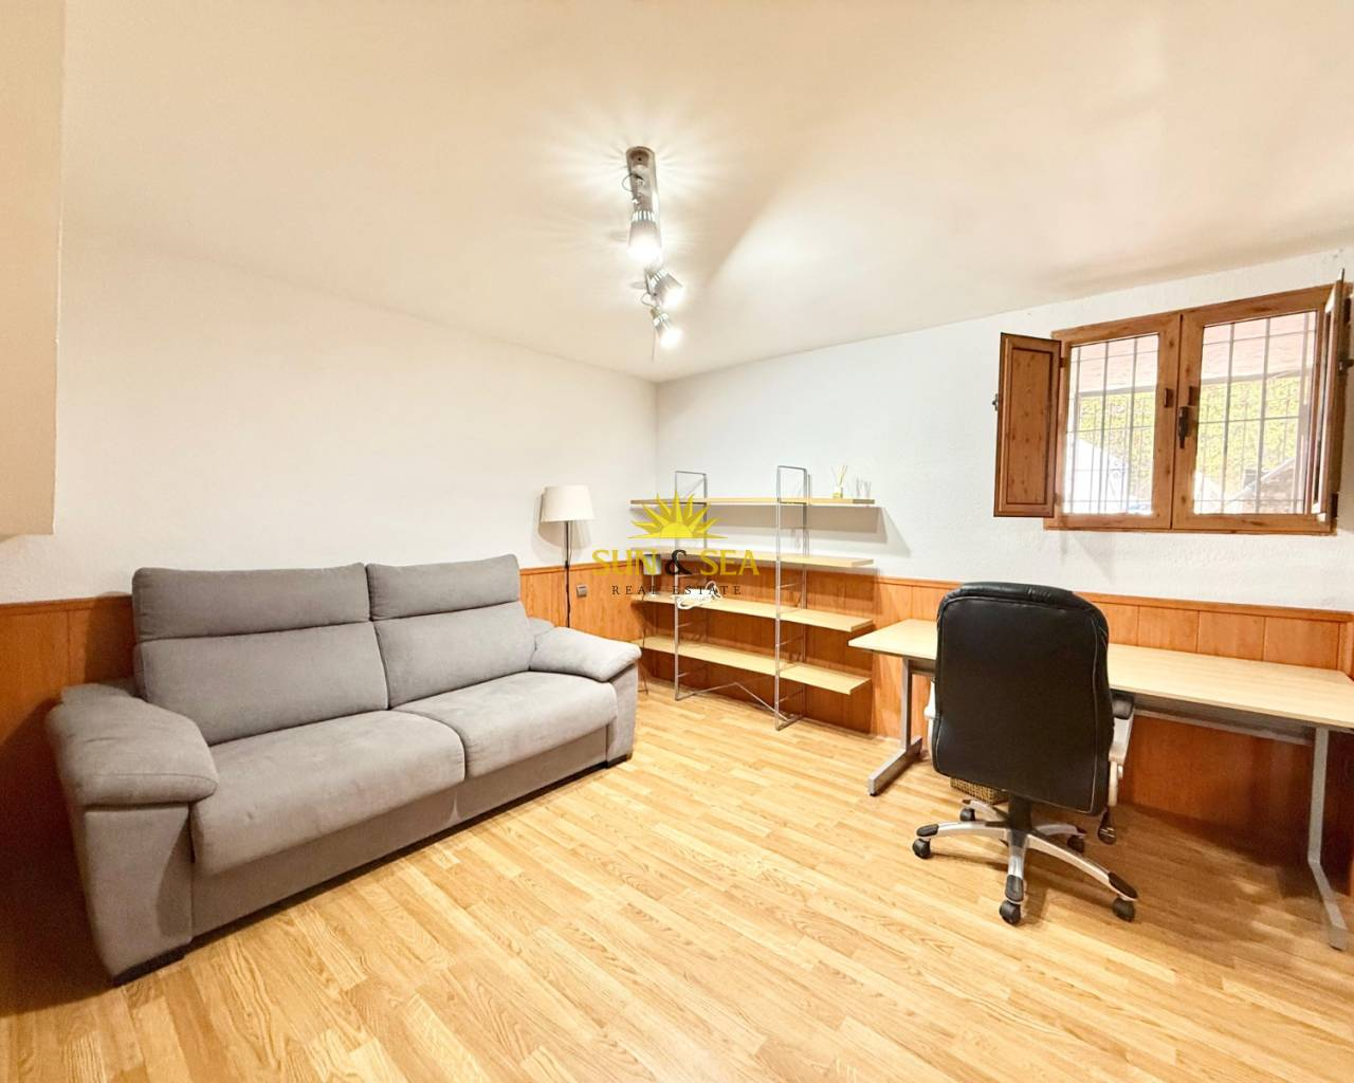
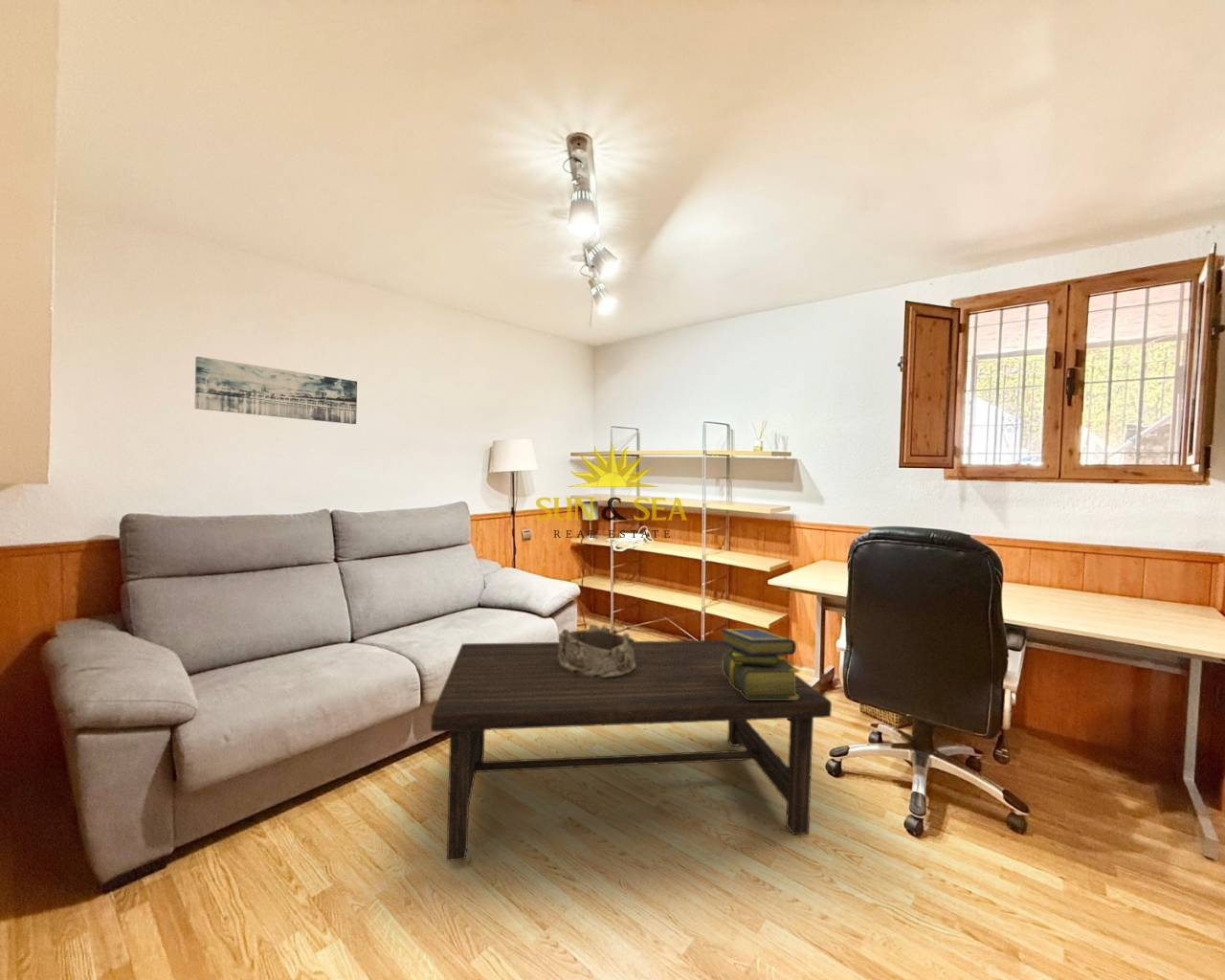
+ coffee table [430,639,833,862]
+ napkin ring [557,624,635,679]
+ wall art [194,355,358,425]
+ stack of books [720,628,799,699]
